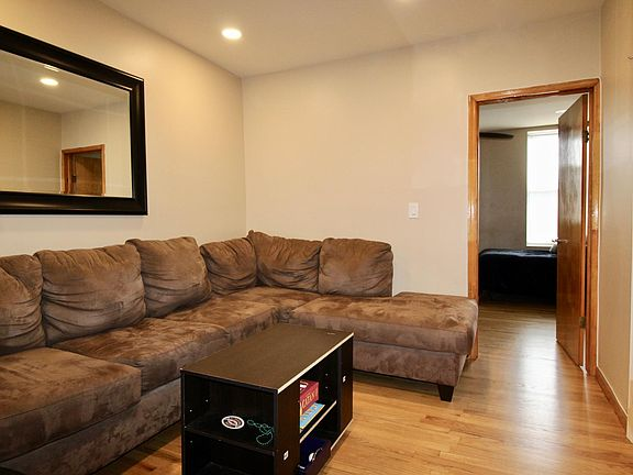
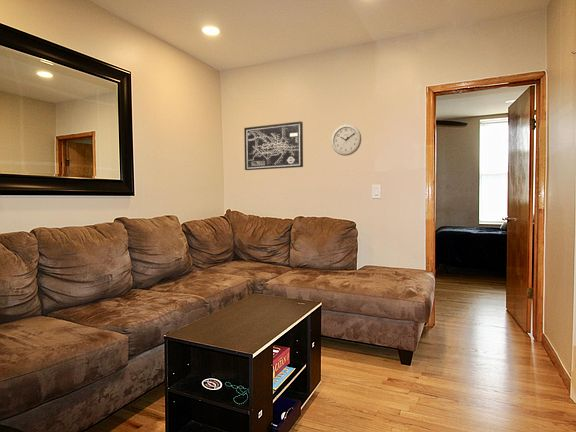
+ wall clock [330,123,362,157]
+ wall art [243,120,304,171]
